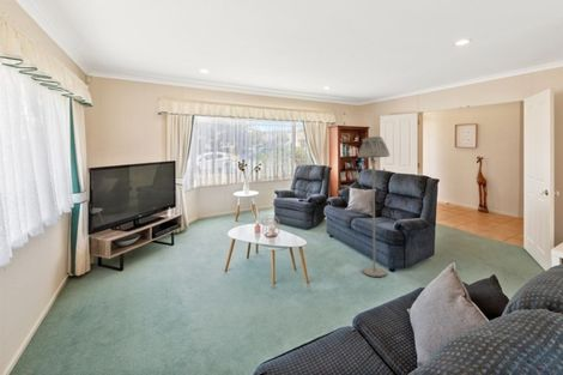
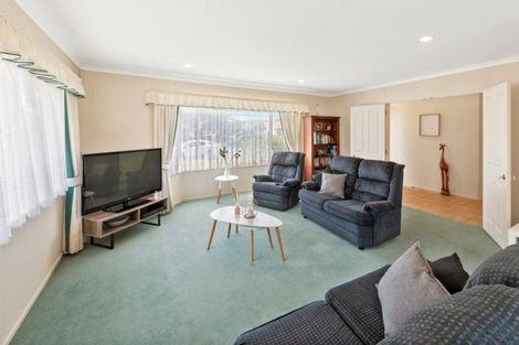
- floor lamp [357,135,391,278]
